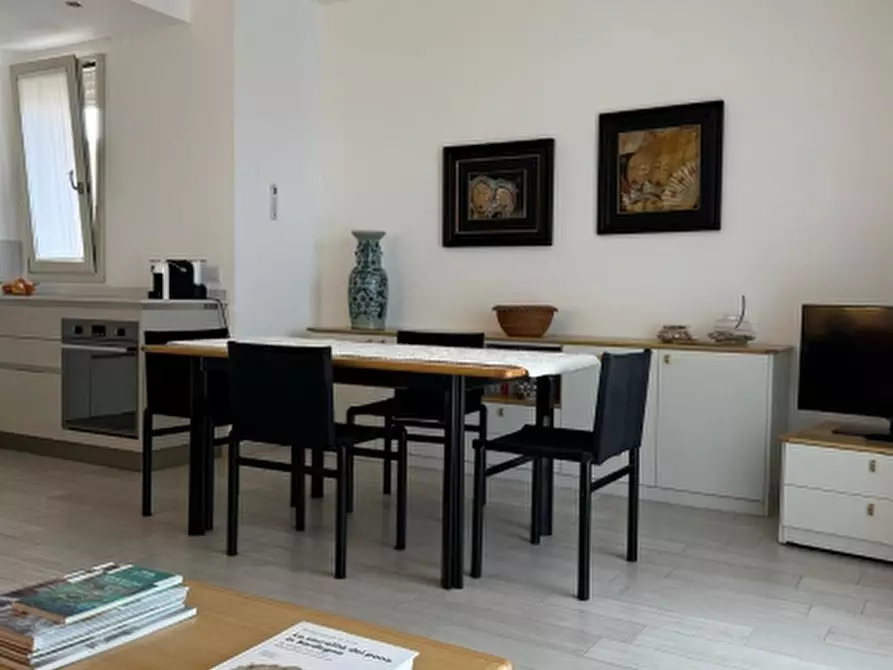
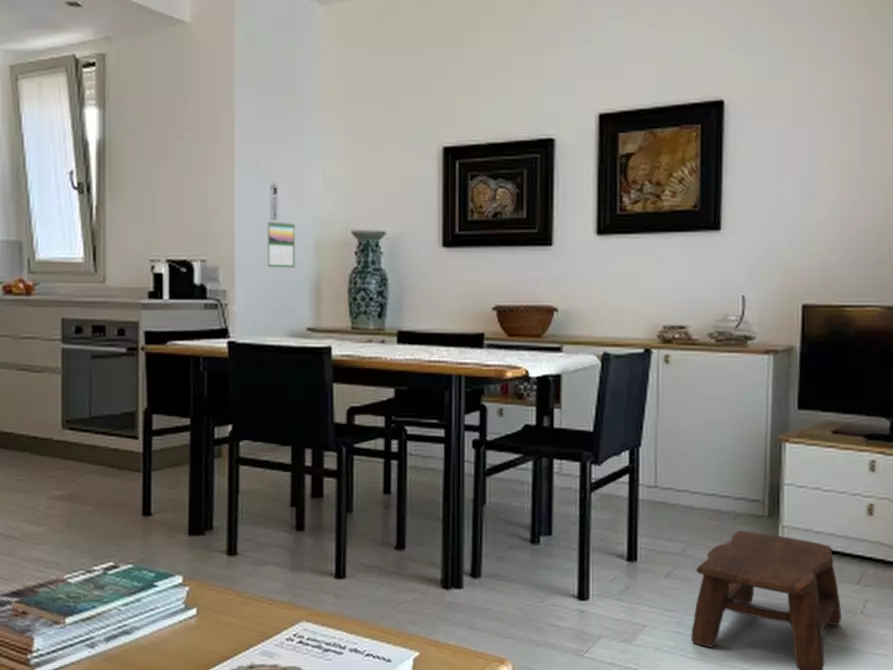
+ stool [691,530,842,670]
+ calendar [266,220,296,269]
